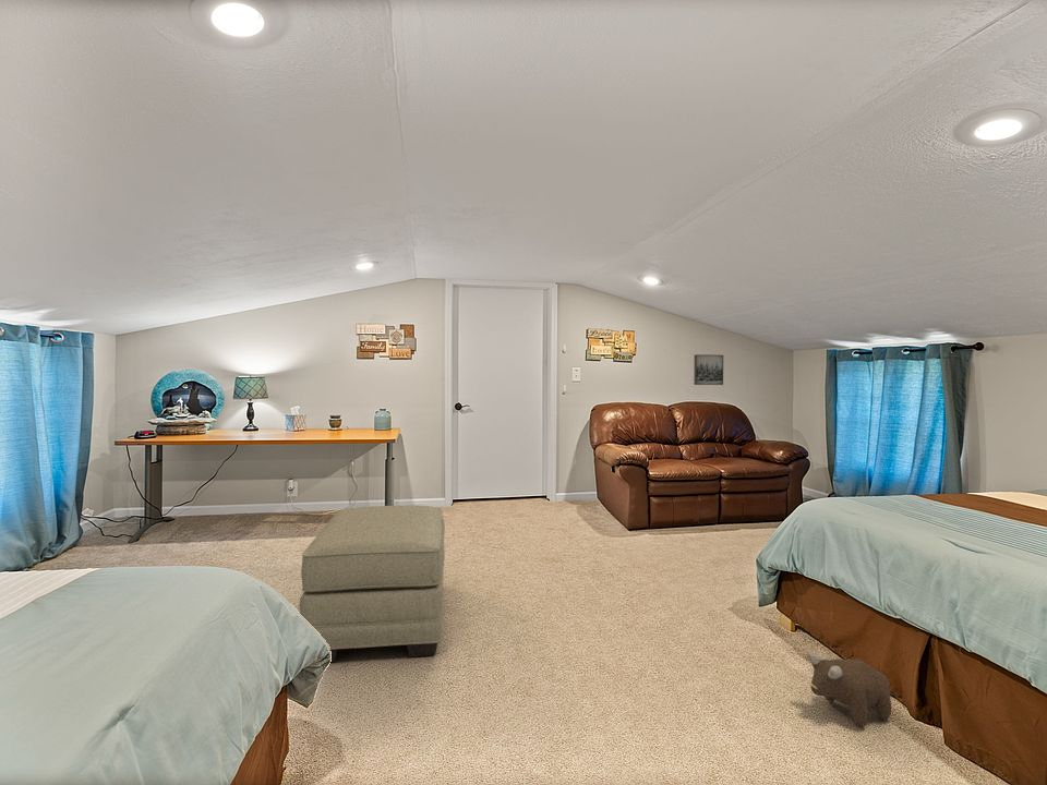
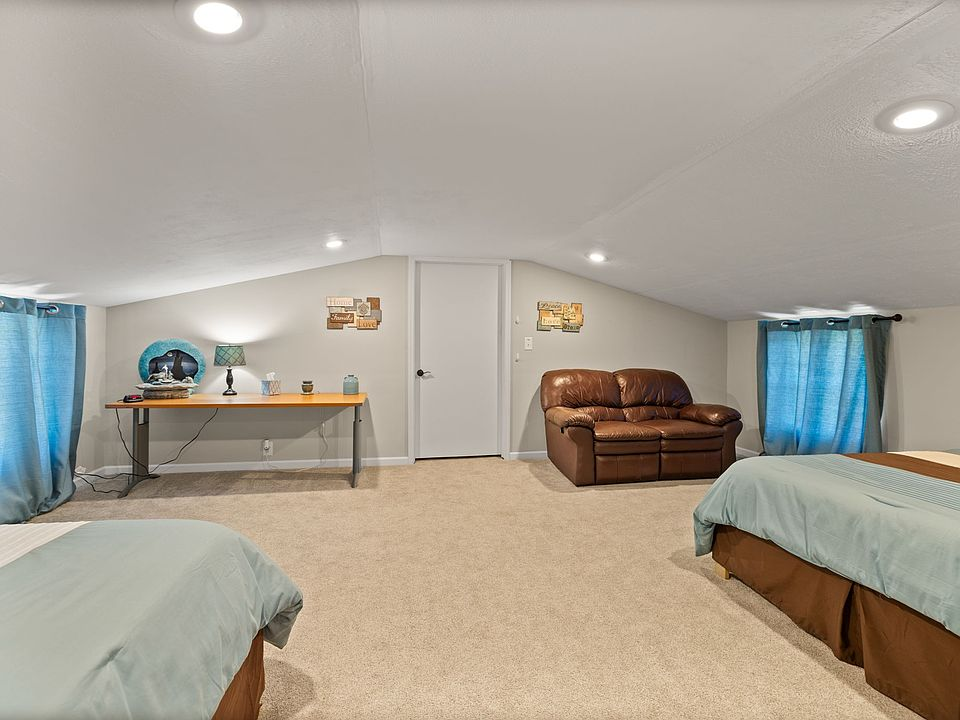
- wall art [693,353,724,386]
- plush toy [806,653,892,727]
- ottoman [299,504,446,663]
